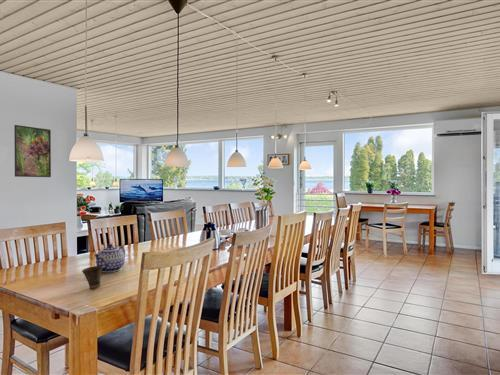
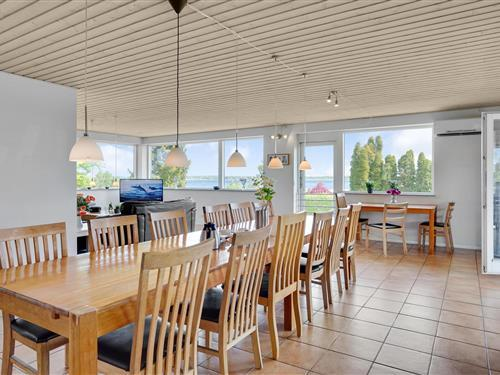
- teapot [93,243,126,273]
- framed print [13,124,52,178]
- cup [81,265,103,290]
